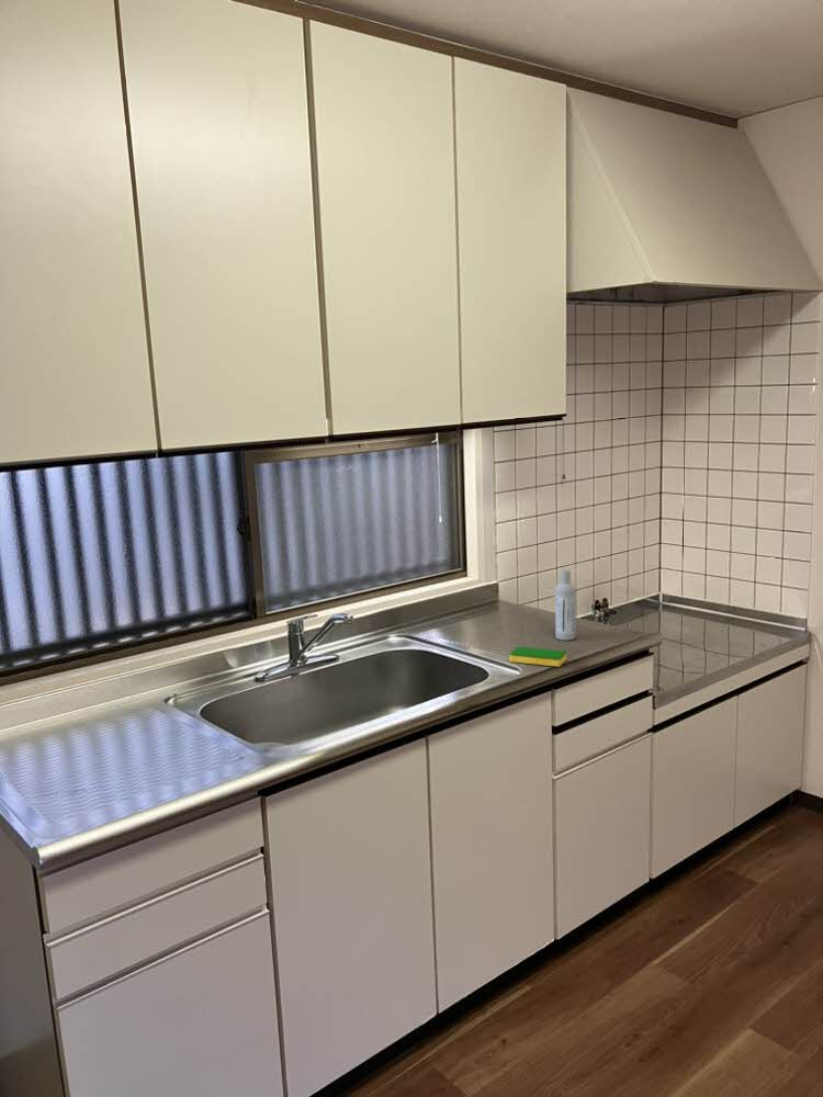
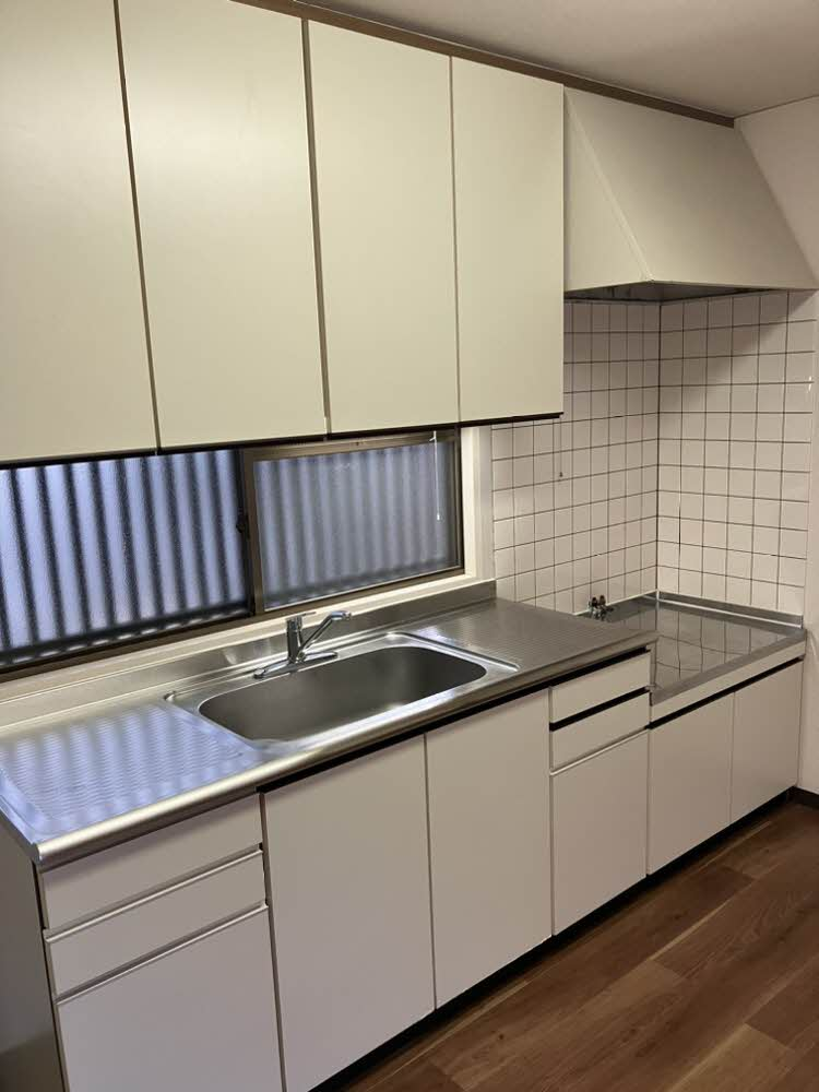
- bottle [554,568,577,642]
- dish sponge [508,645,568,668]
